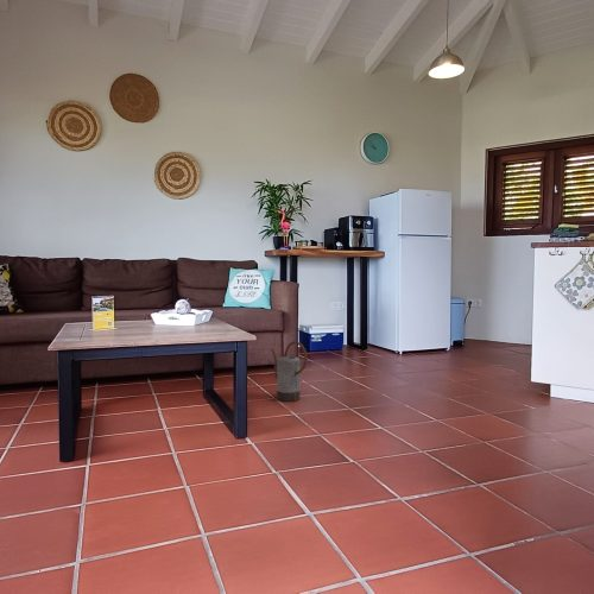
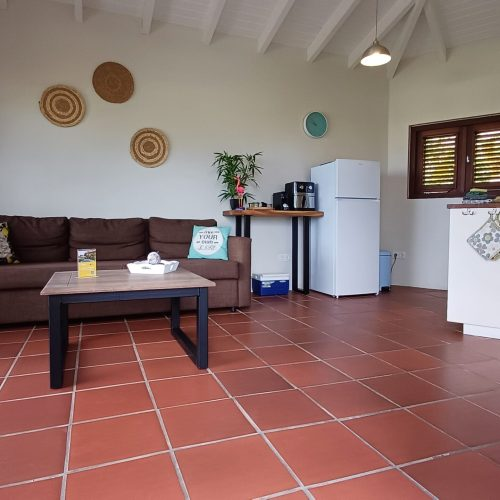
- watering can [270,340,308,403]
